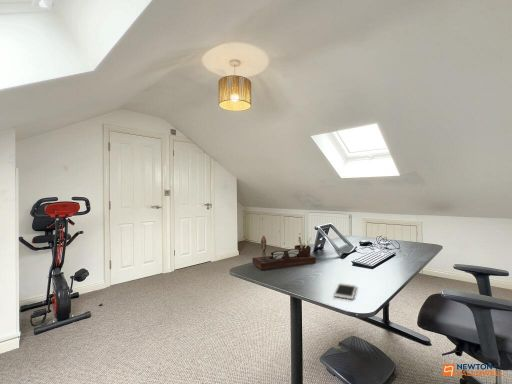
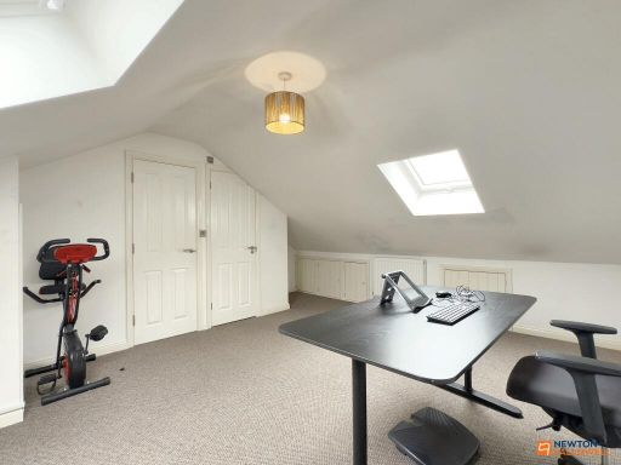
- desk organizer [251,235,317,271]
- cell phone [332,282,358,300]
